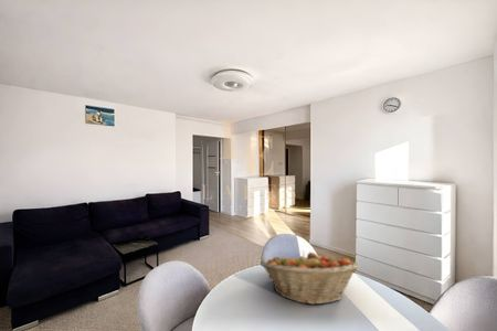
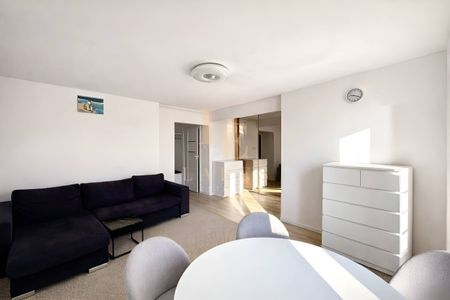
- fruit basket [260,250,360,306]
